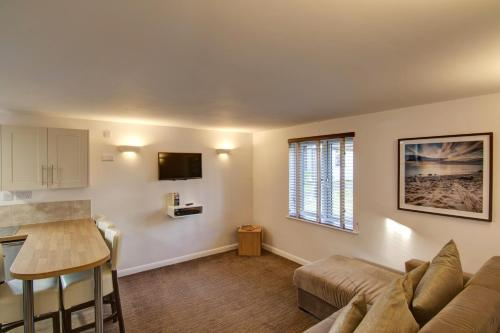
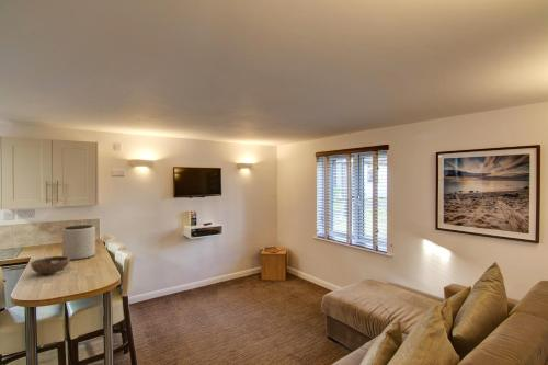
+ plant pot [61,224,96,261]
+ bowl [30,255,71,275]
